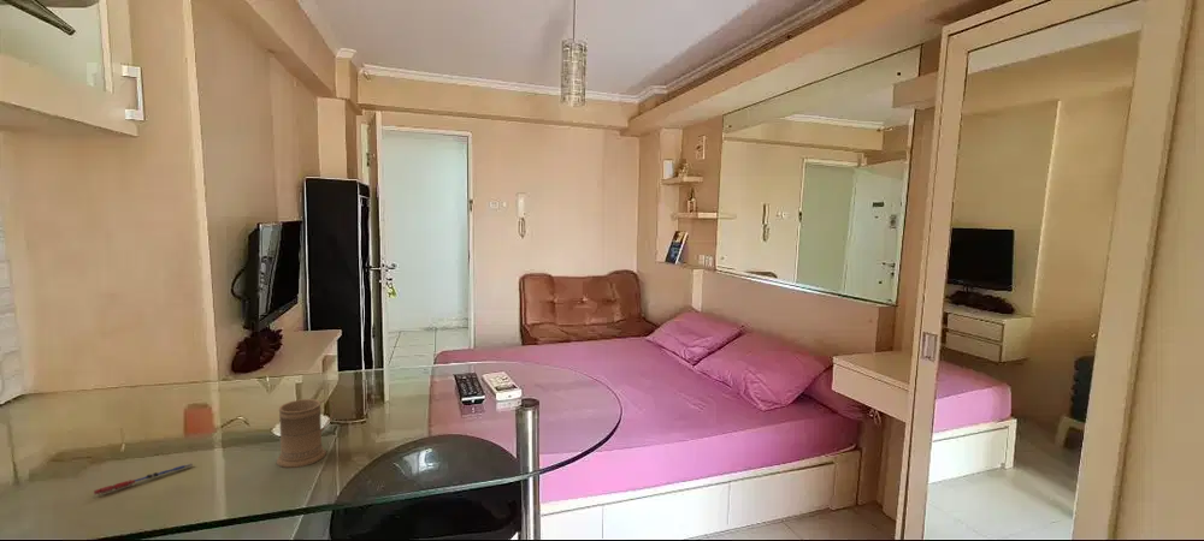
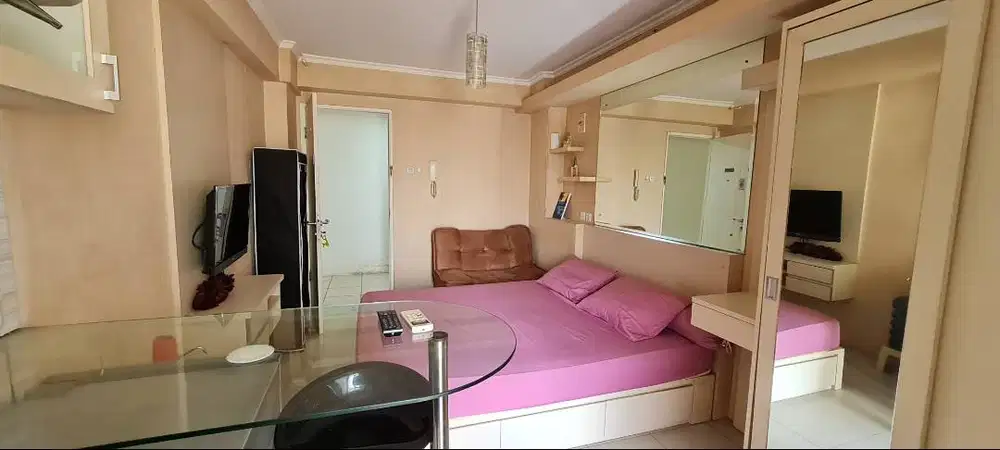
- mug [276,398,336,469]
- pen [93,463,194,495]
